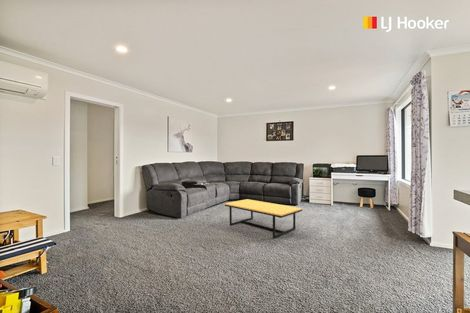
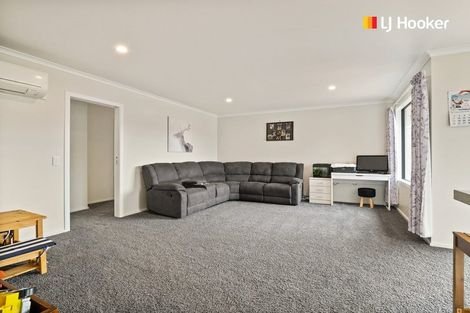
- coffee table [224,198,303,239]
